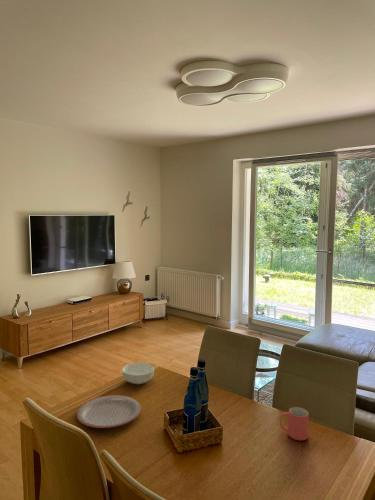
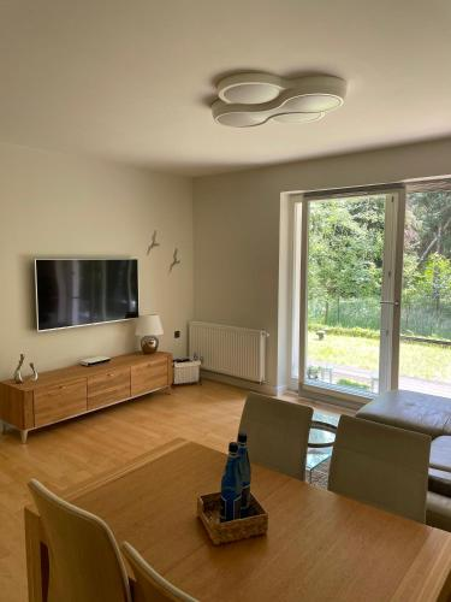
- mug [279,406,310,441]
- cereal bowl [121,362,155,385]
- plate [76,394,142,429]
